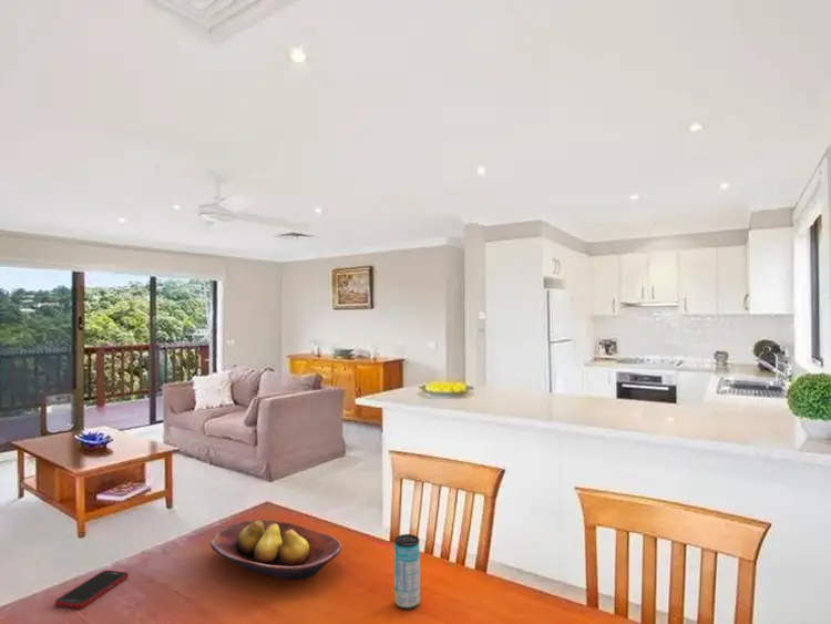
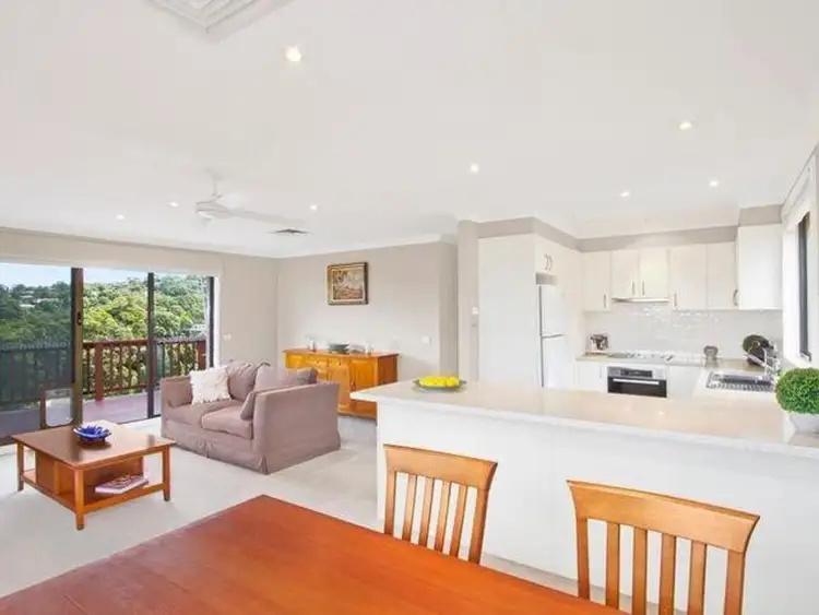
- cell phone [54,569,130,610]
- beverage can [393,533,421,611]
- fruit bowl [209,519,342,581]
